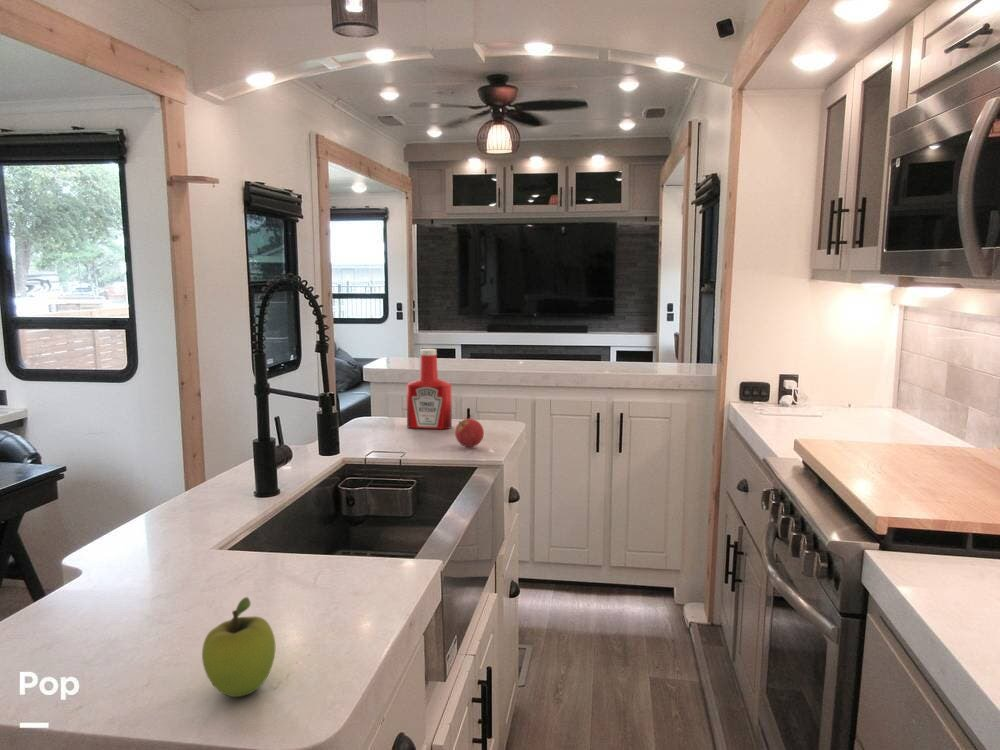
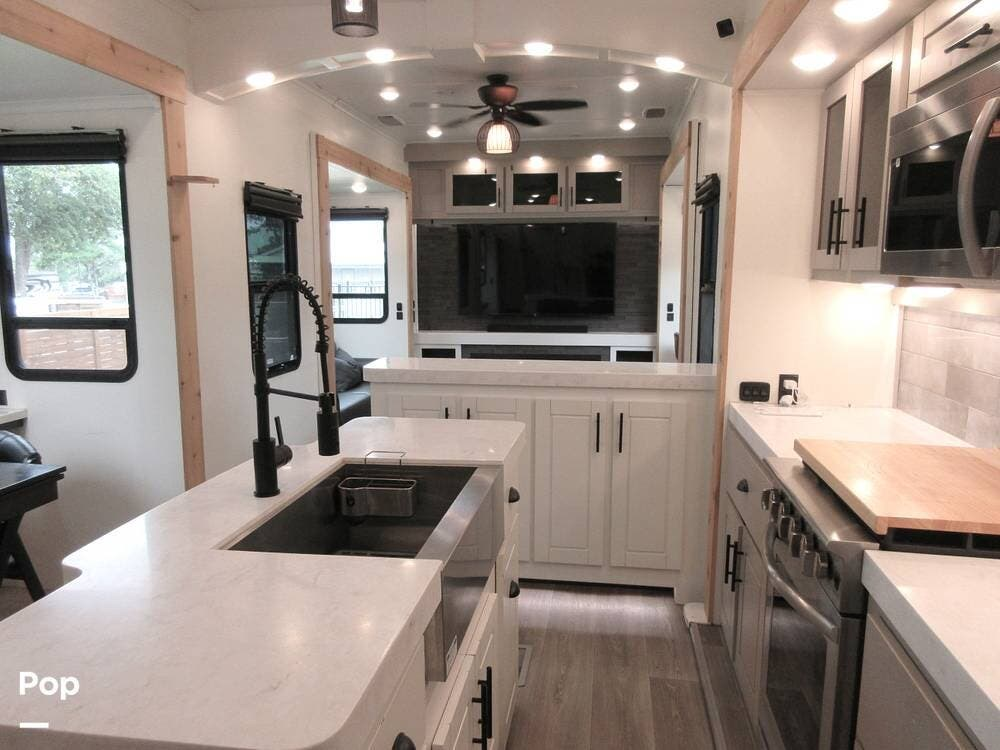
- soap bottle [406,348,453,430]
- fruit [201,596,277,698]
- fruit [454,418,485,448]
